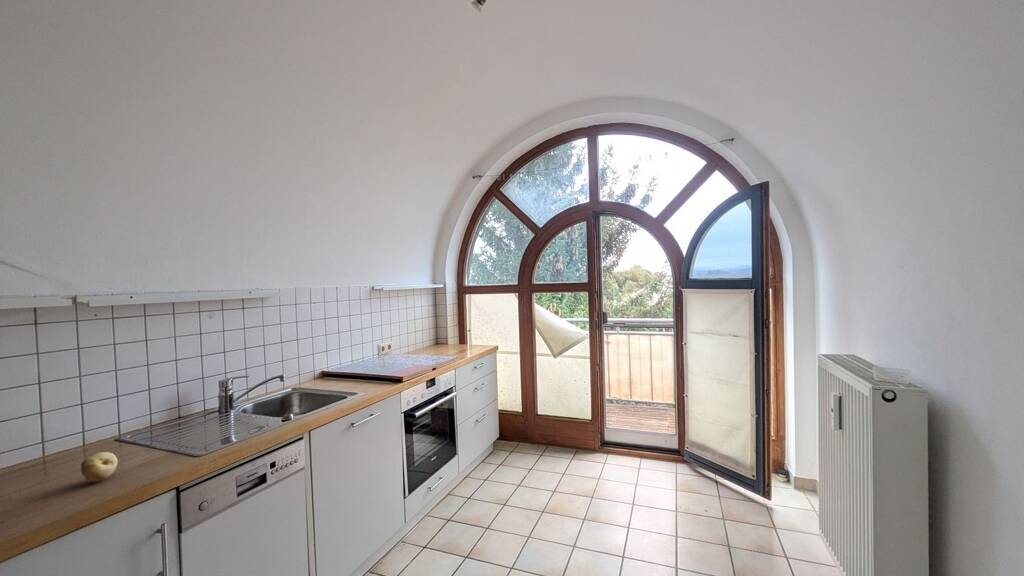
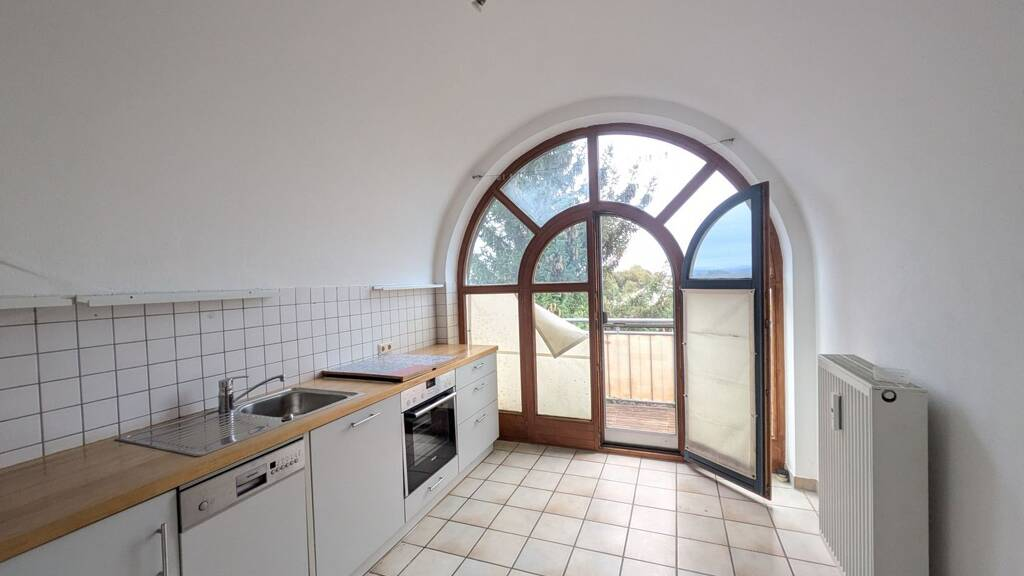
- fruit [80,451,119,483]
